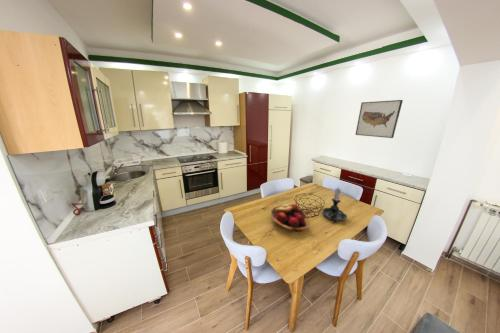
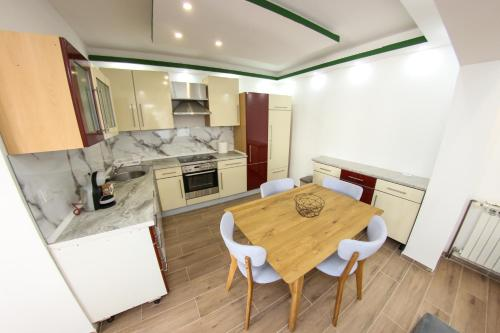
- candle holder [321,186,348,222]
- fruit basket [270,203,311,233]
- wall art [355,99,404,139]
